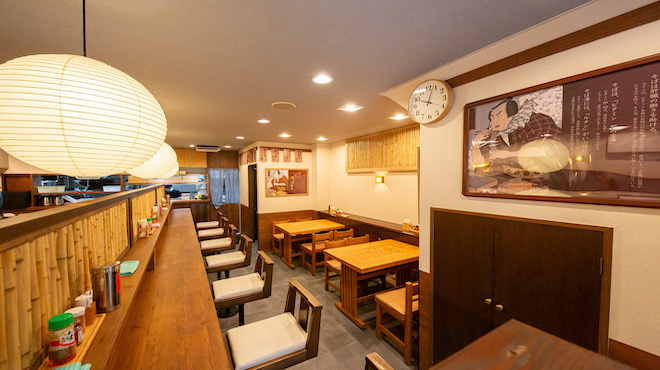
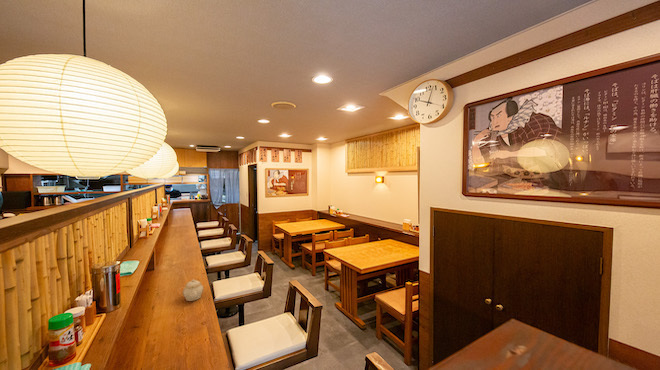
+ teapot [182,278,204,302]
